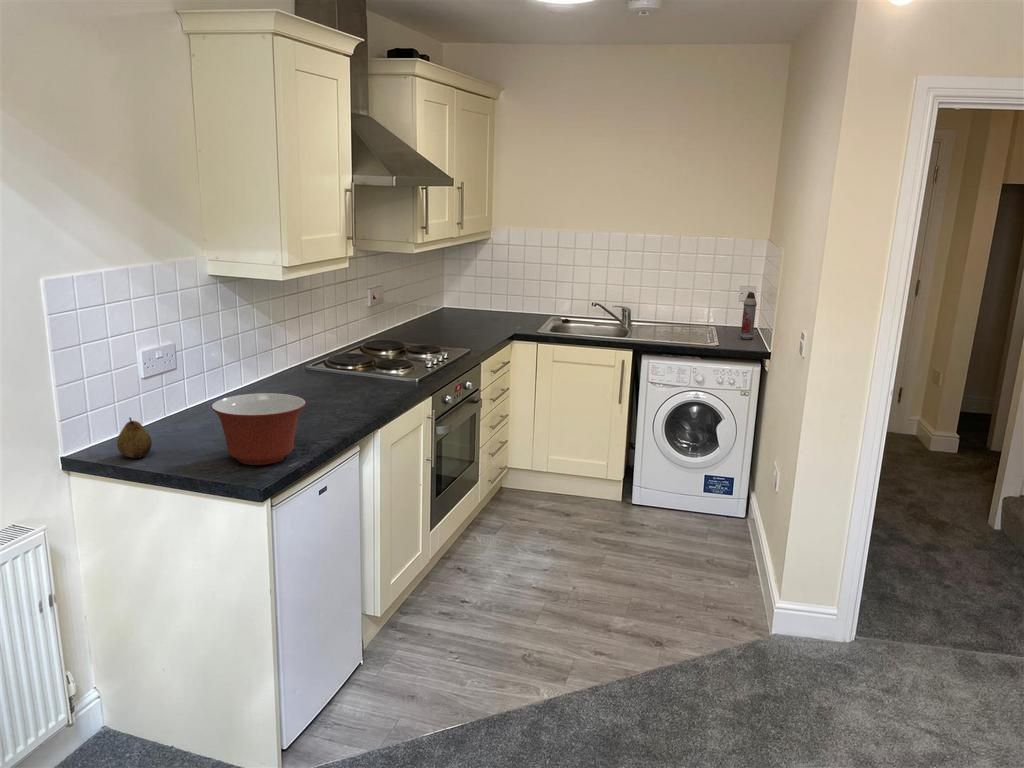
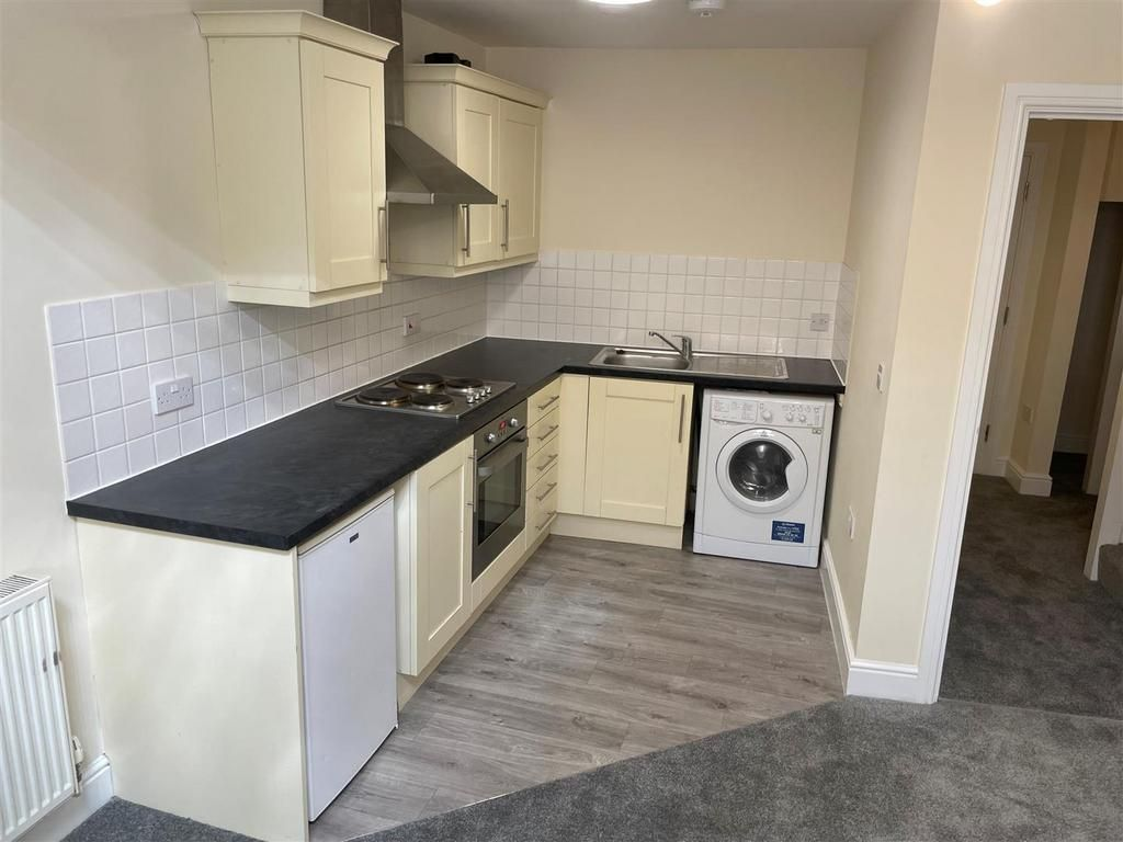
- mixing bowl [210,392,307,466]
- fruit [116,416,153,459]
- spray bottle [739,291,758,341]
